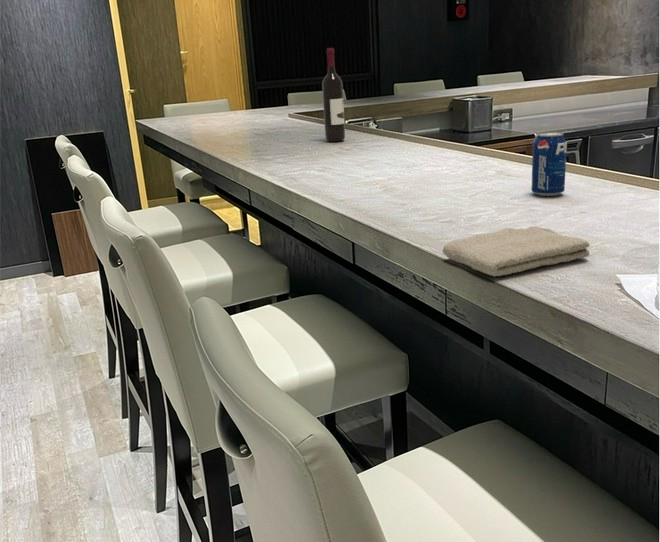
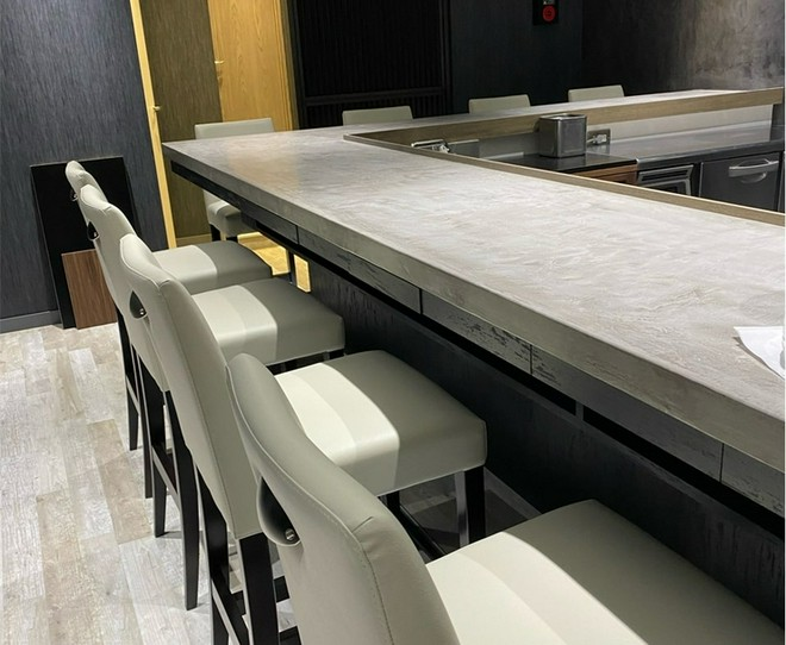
- wine bottle [321,47,346,143]
- beverage can [530,131,568,197]
- washcloth [442,225,590,278]
